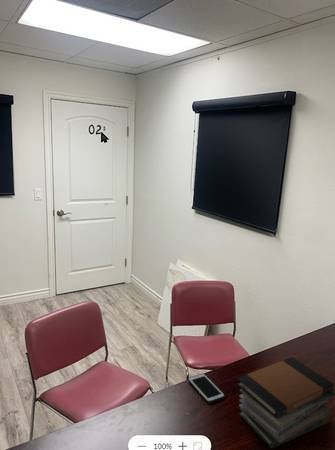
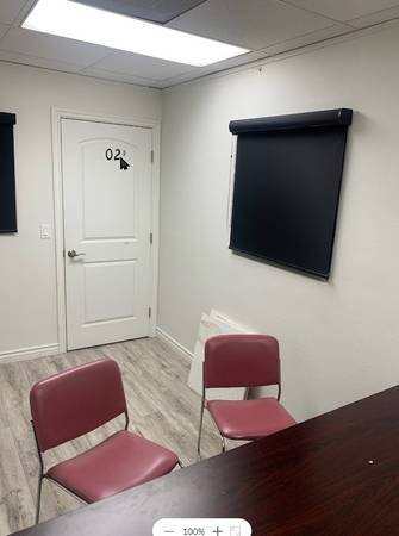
- cell phone [187,372,226,404]
- book stack [236,356,335,450]
